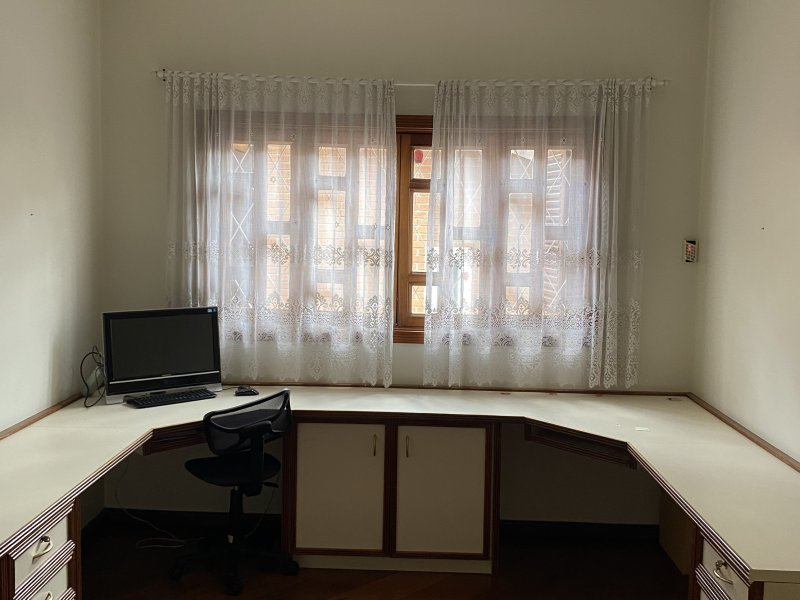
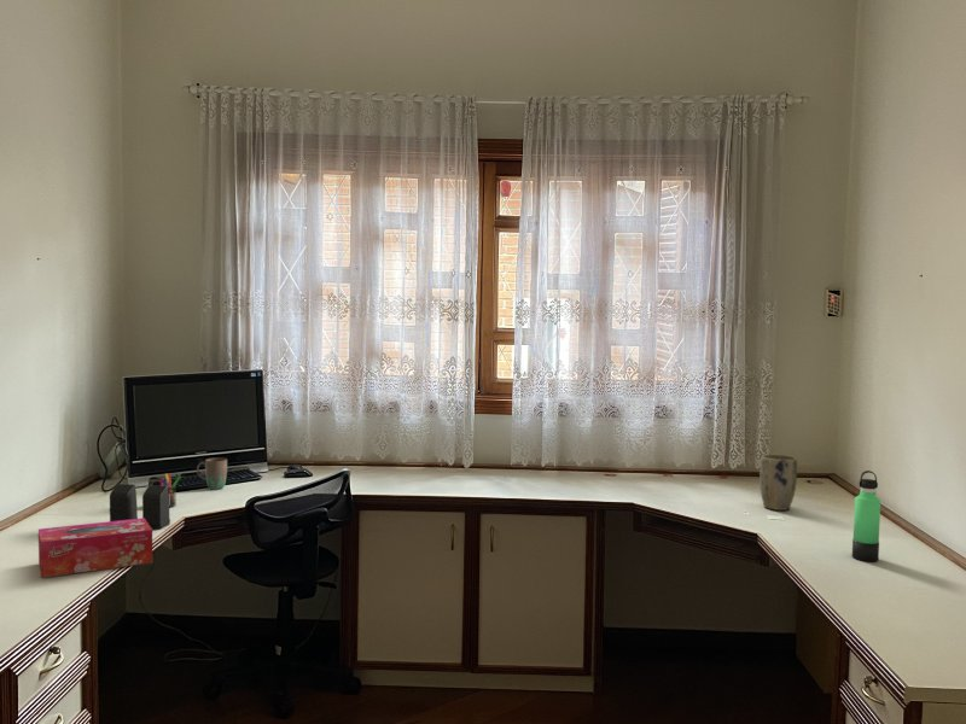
+ mug [196,456,228,491]
+ plant pot [758,454,798,512]
+ pen holder [158,473,181,508]
+ tissue box [37,518,153,578]
+ speaker [109,483,171,530]
+ thermos bottle [851,469,881,562]
